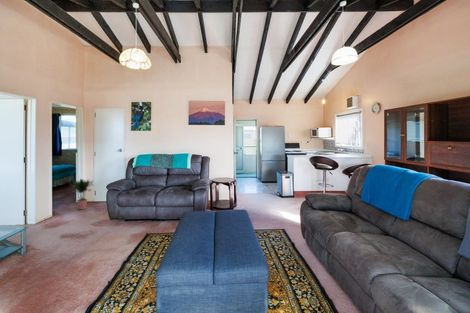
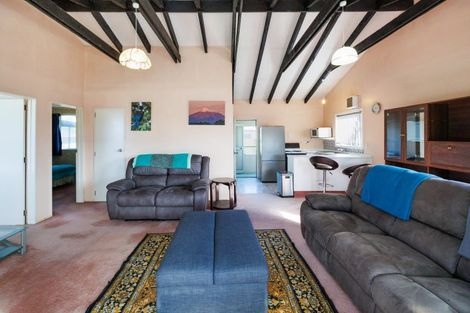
- potted plant [68,178,95,210]
